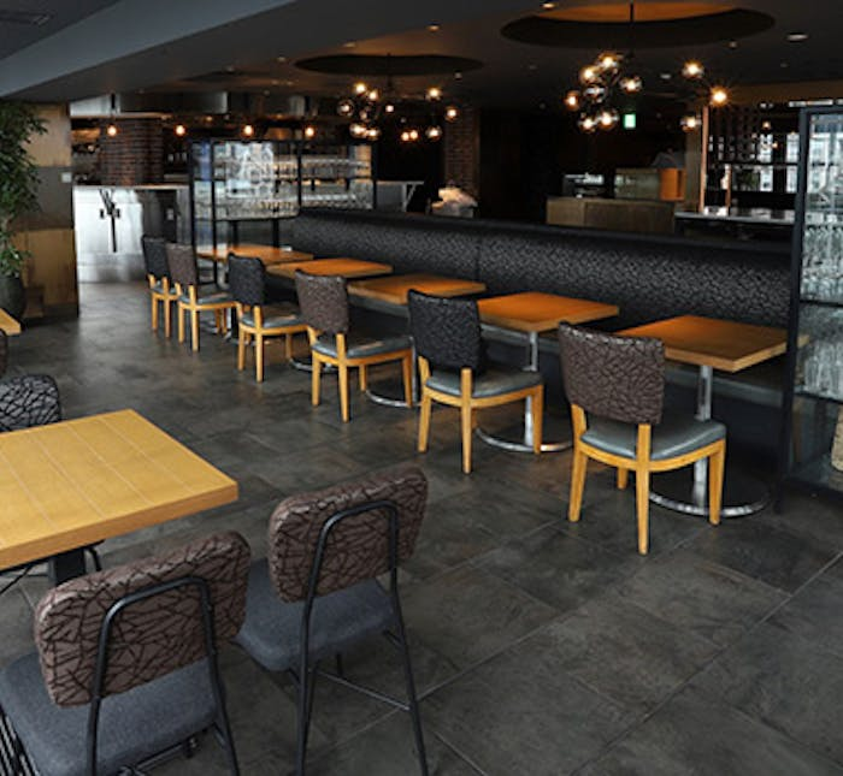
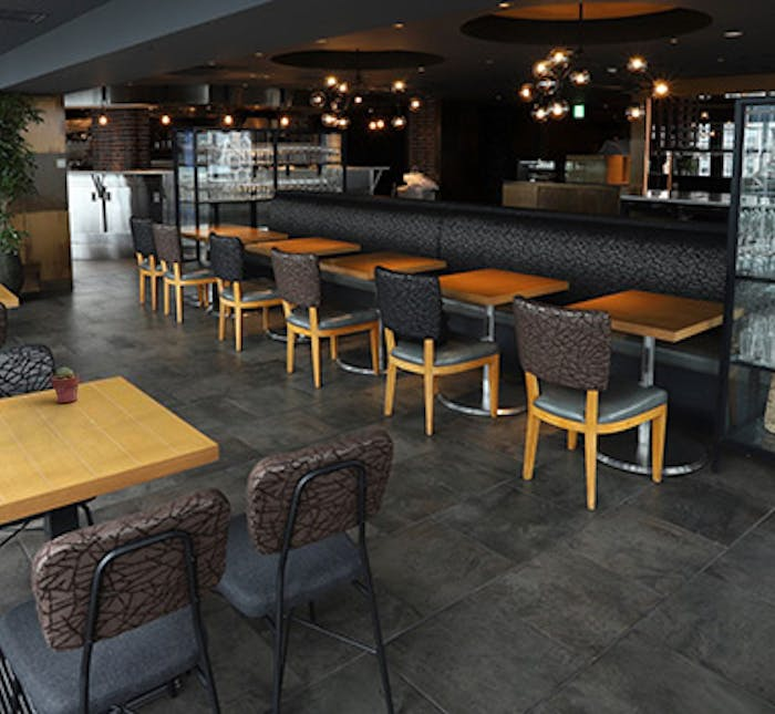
+ potted succulent [50,366,81,404]
